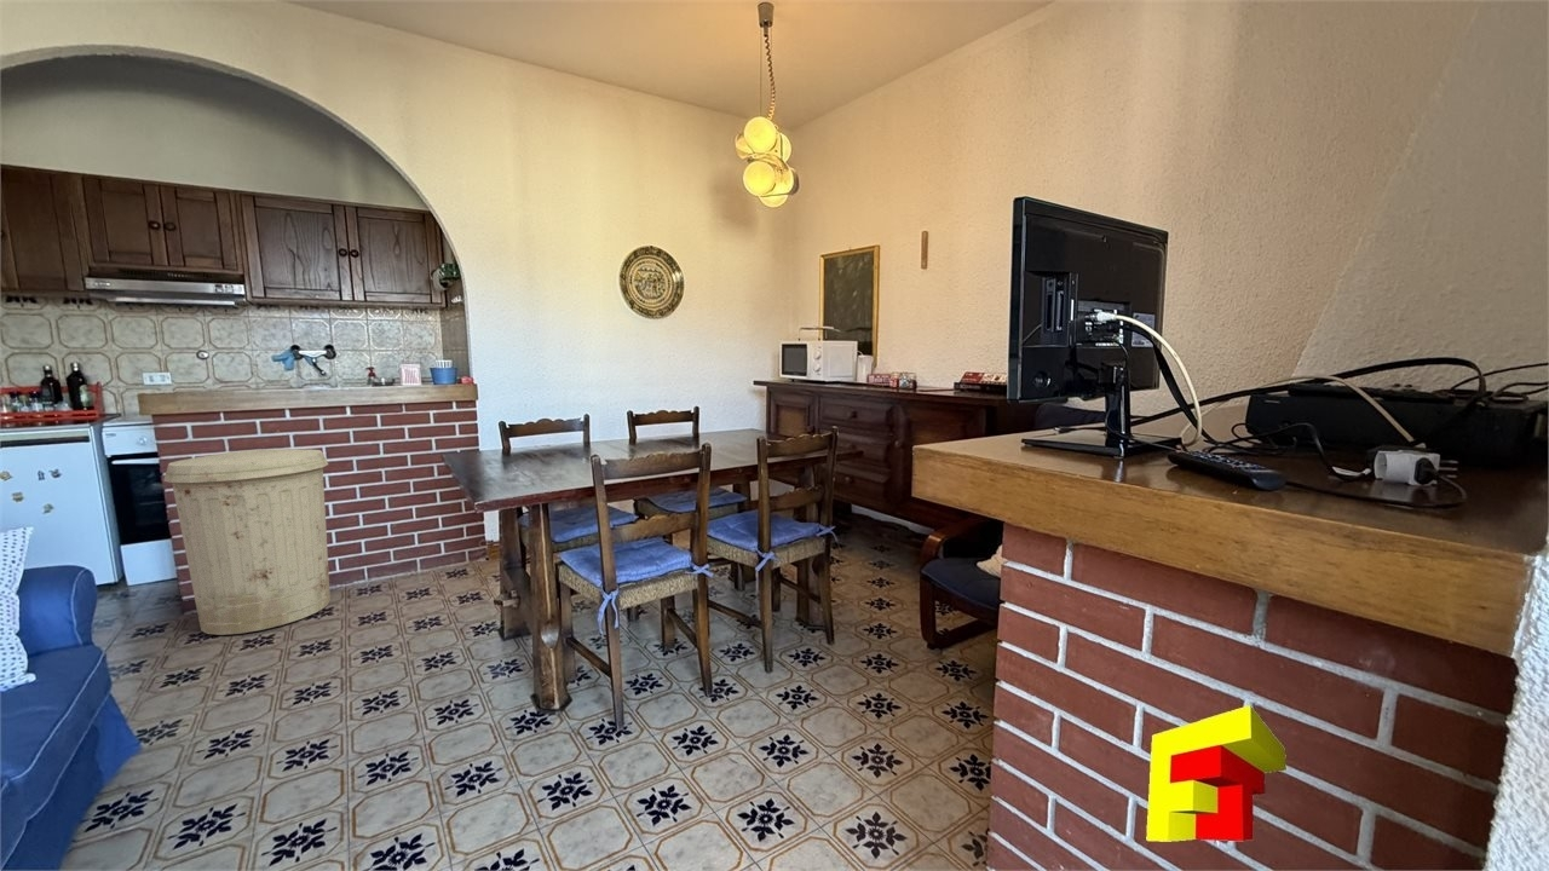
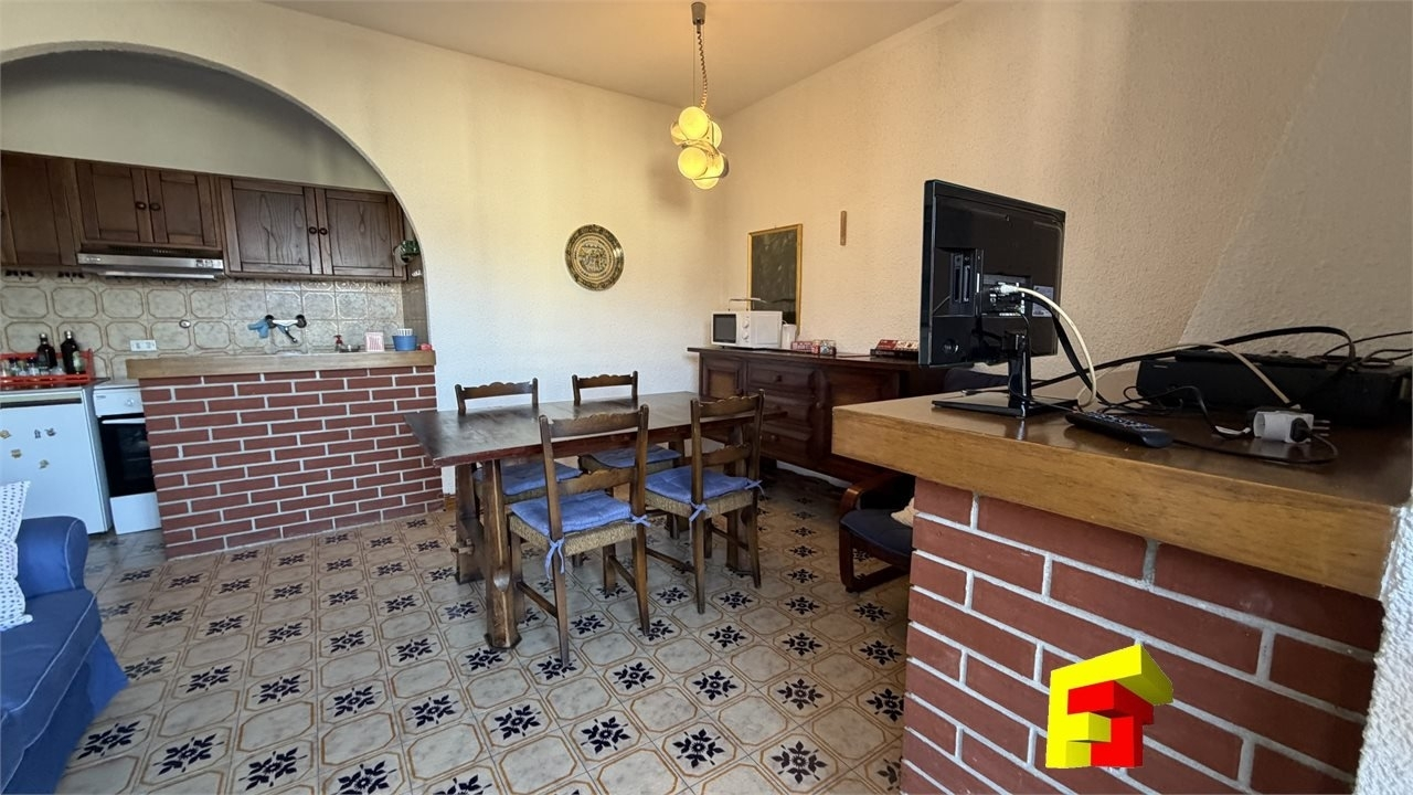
- trash can [163,449,332,636]
